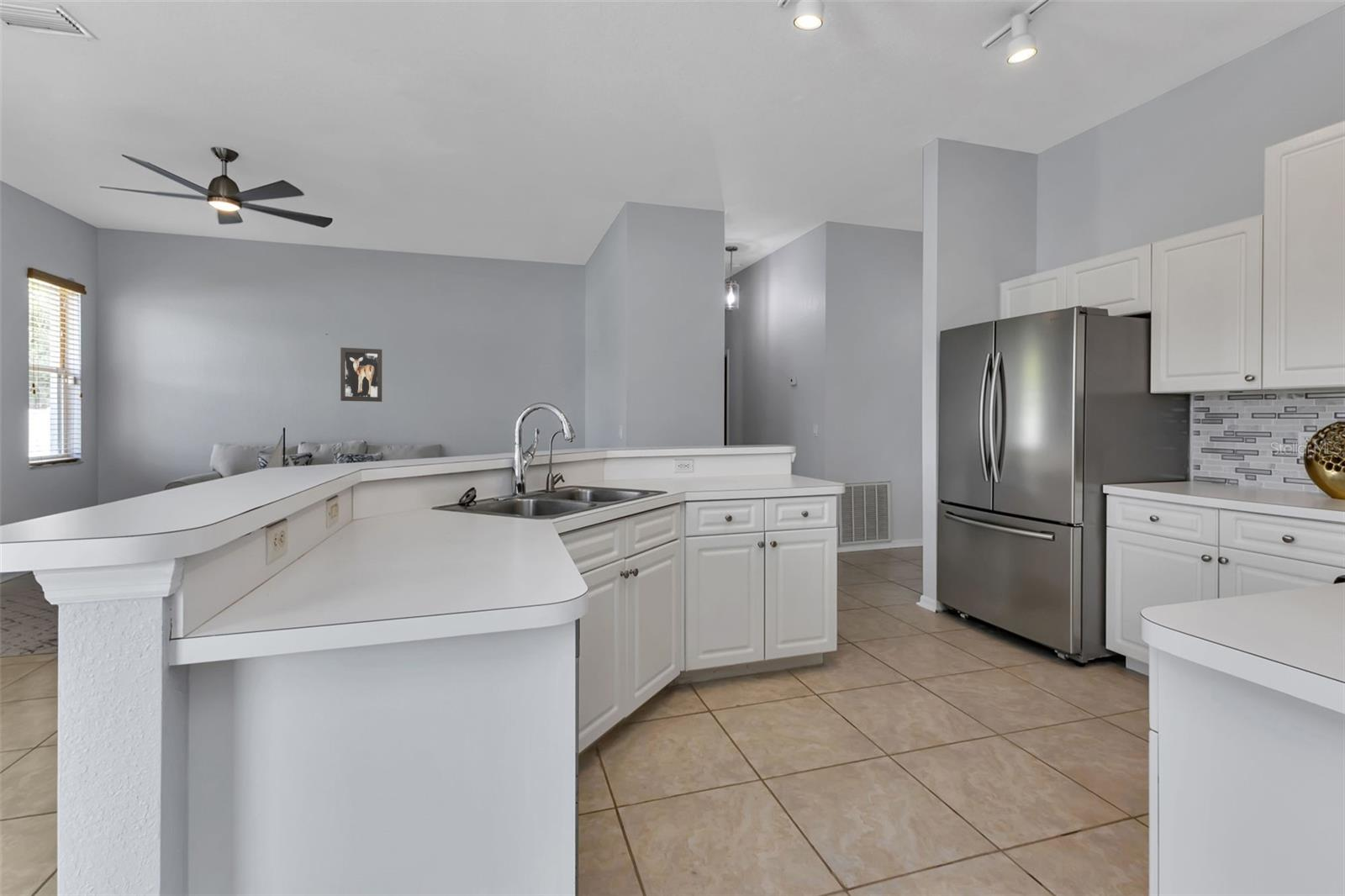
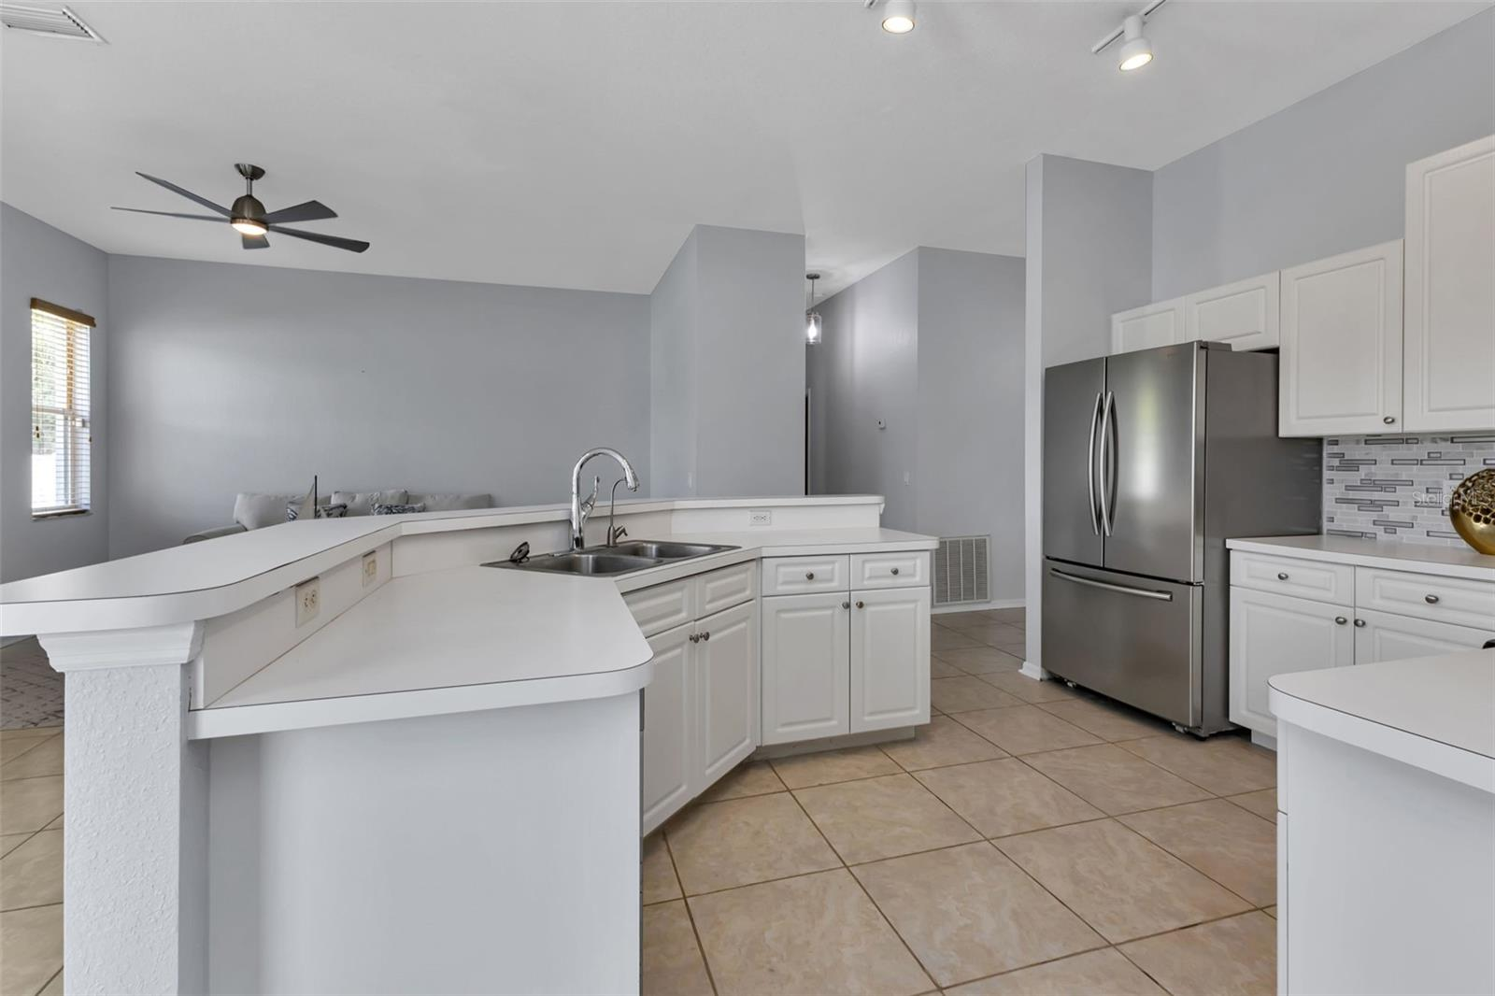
- wall art [340,346,382,403]
